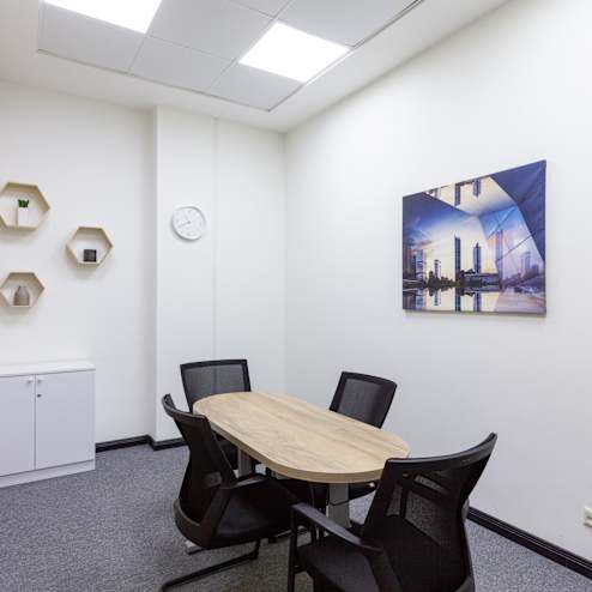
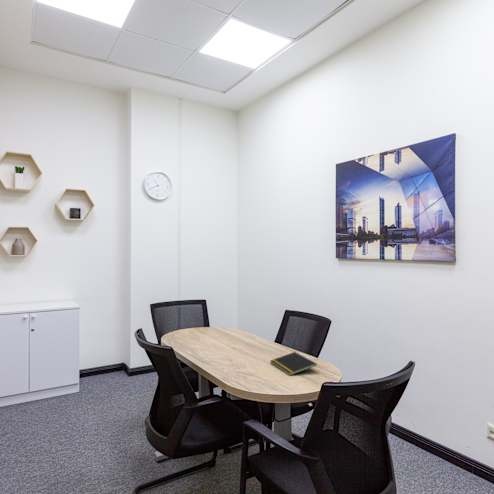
+ notepad [269,351,318,377]
